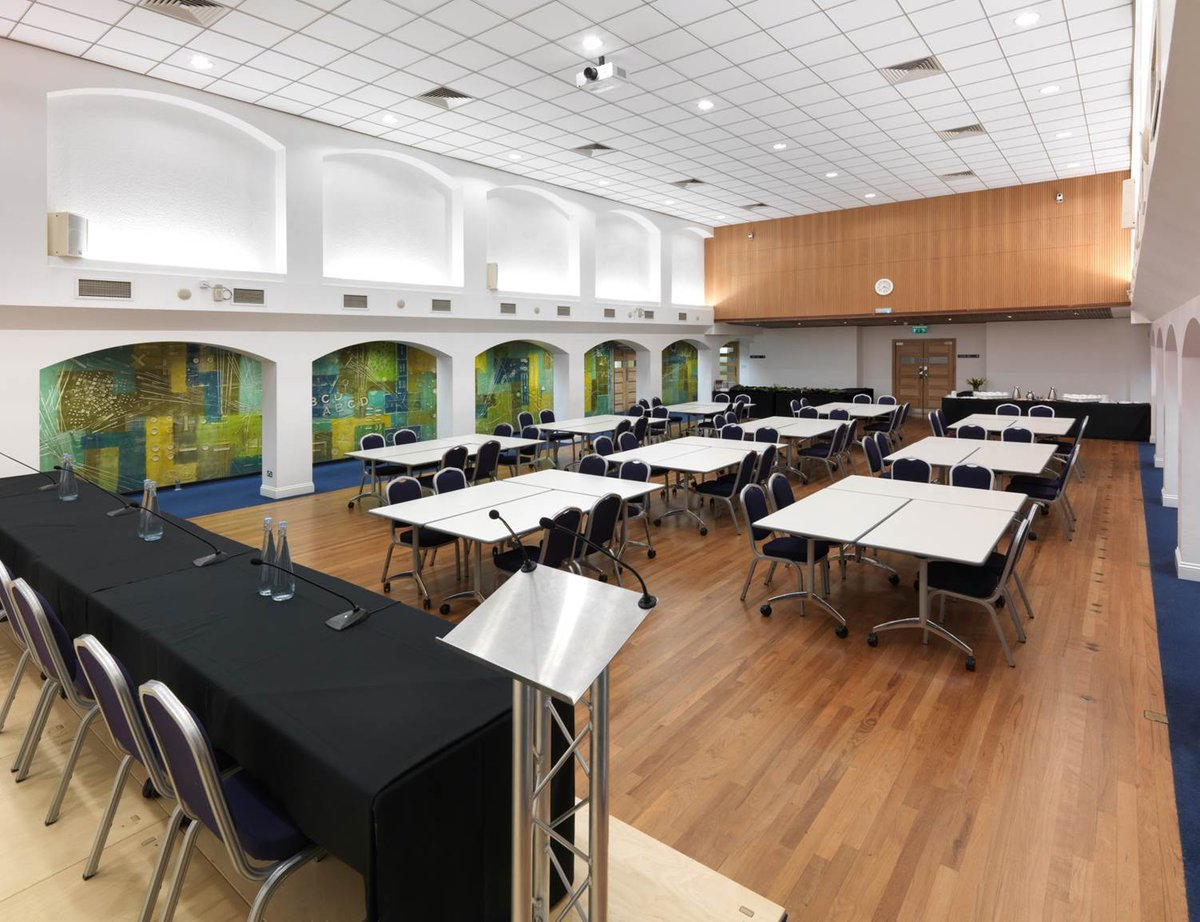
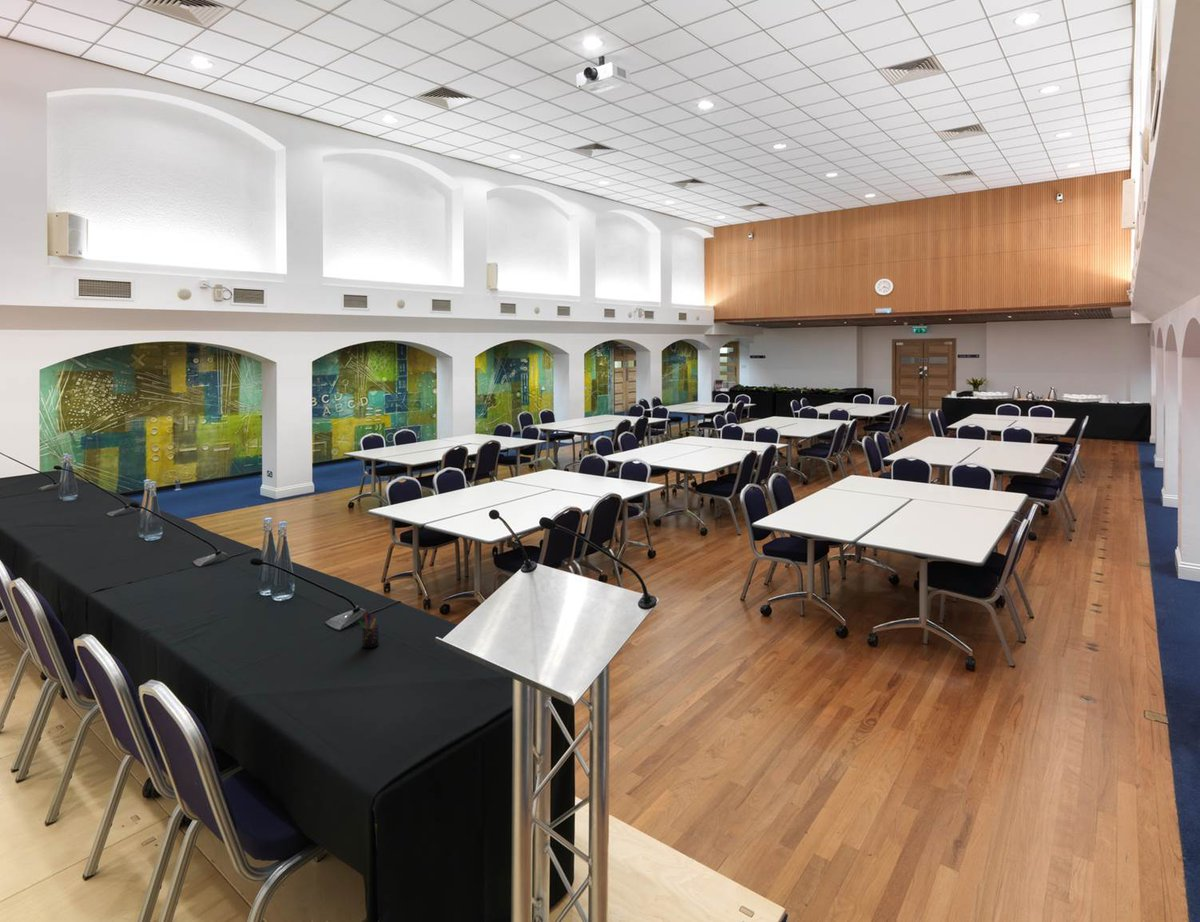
+ pen holder [358,611,380,649]
